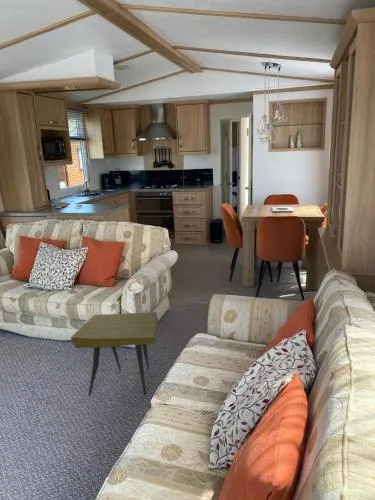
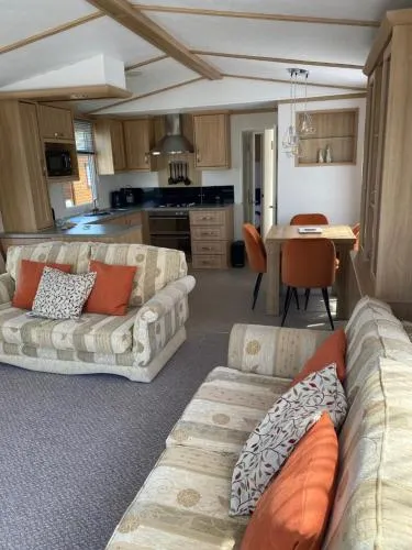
- side table [69,311,159,396]
